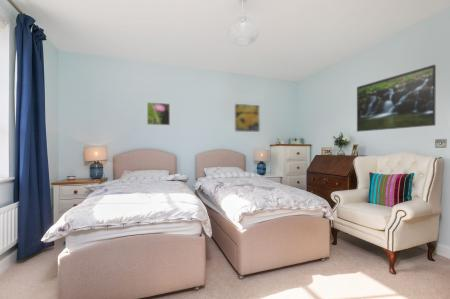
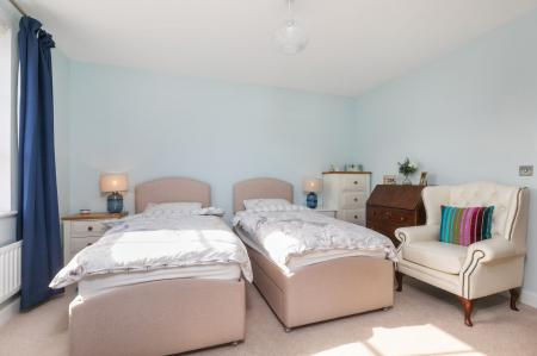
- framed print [233,103,261,133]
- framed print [146,101,171,126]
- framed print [356,64,437,133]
